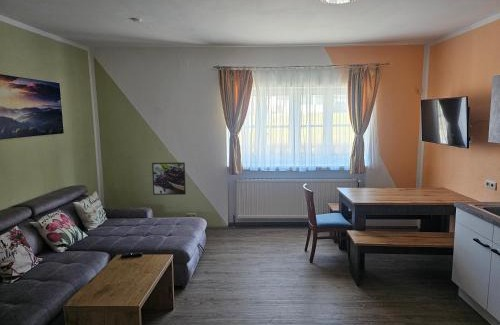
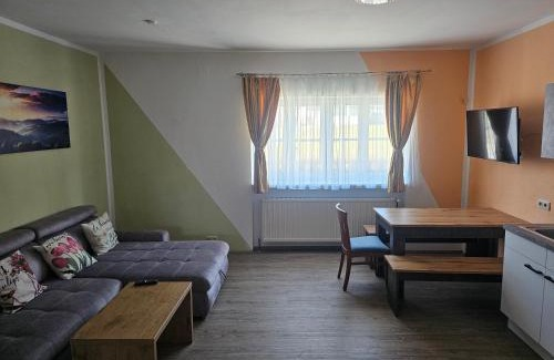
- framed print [151,161,187,196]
